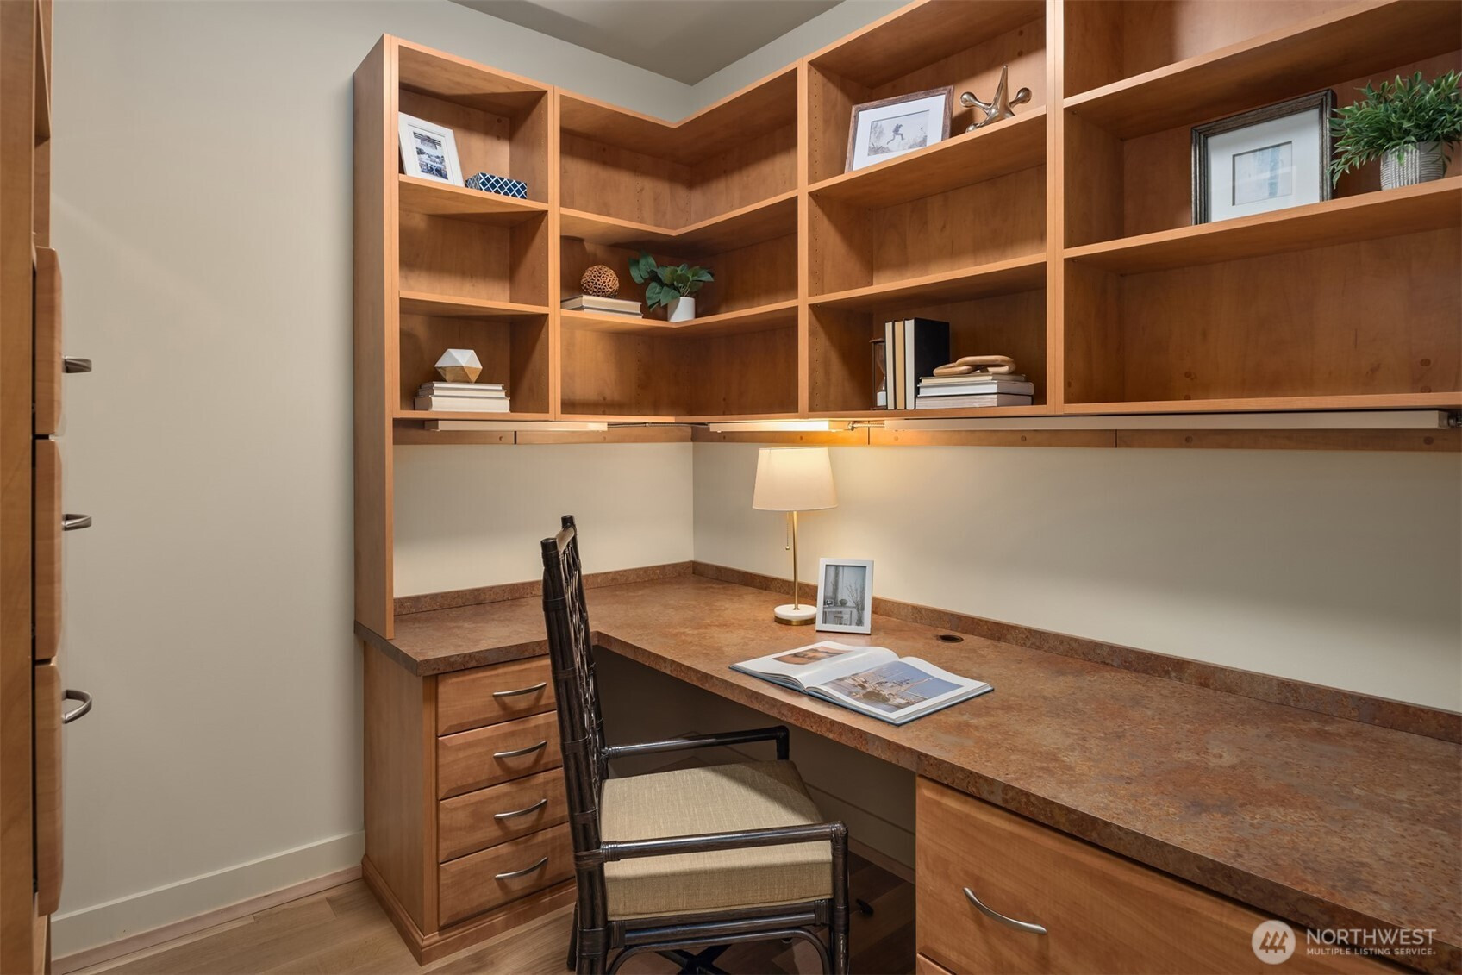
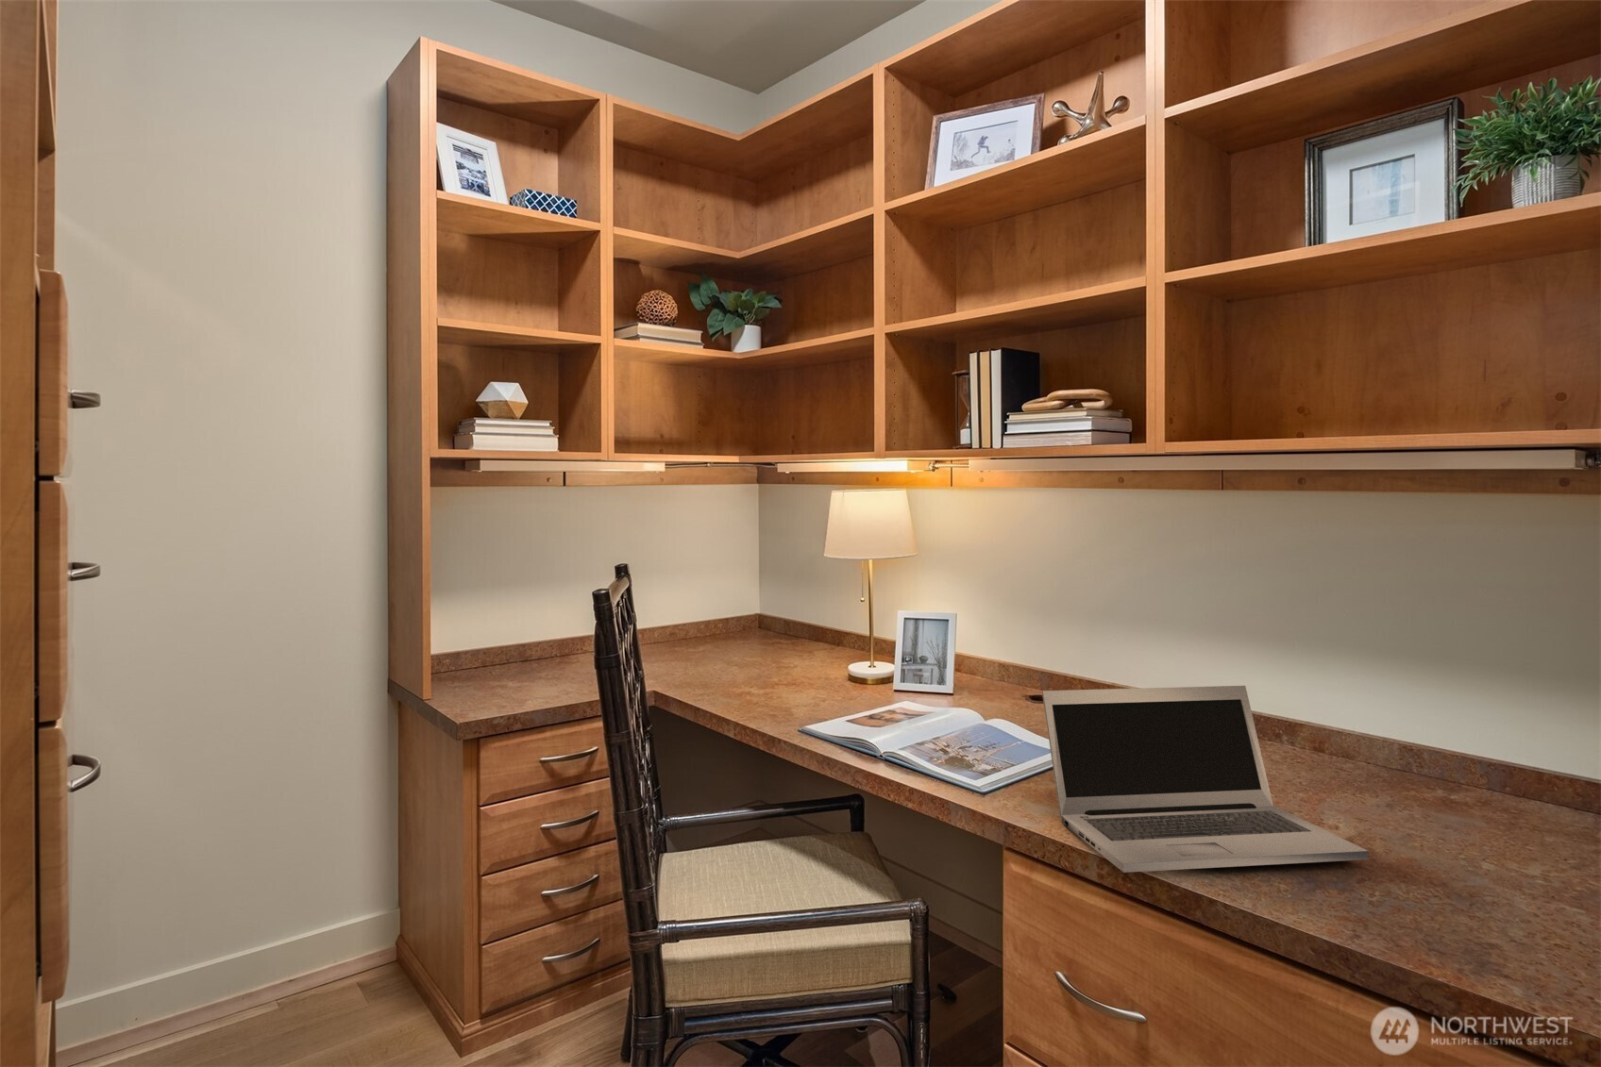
+ laptop [1041,685,1369,874]
